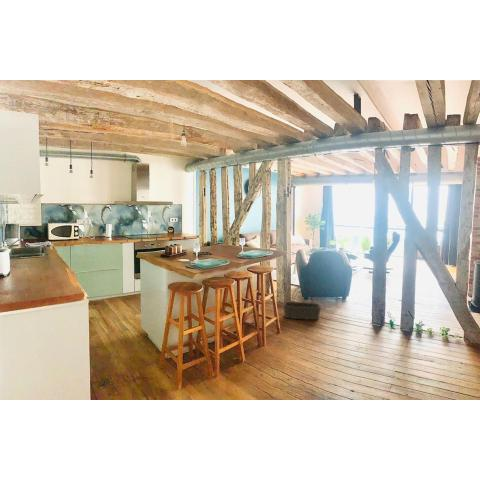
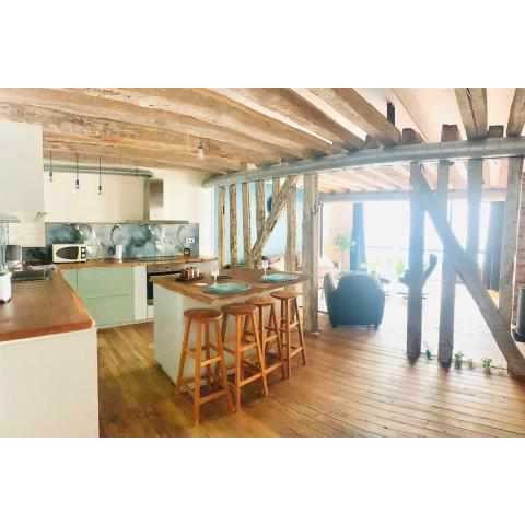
- basket [282,286,322,321]
